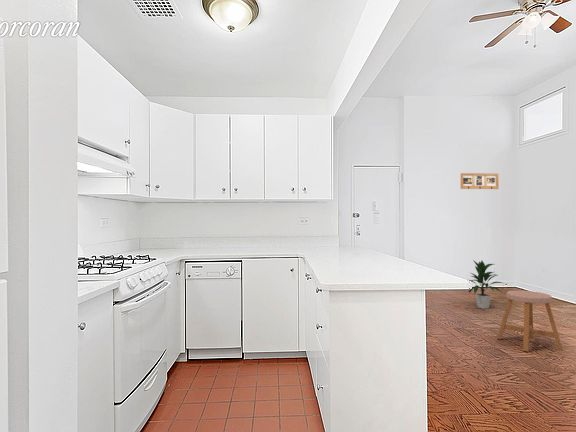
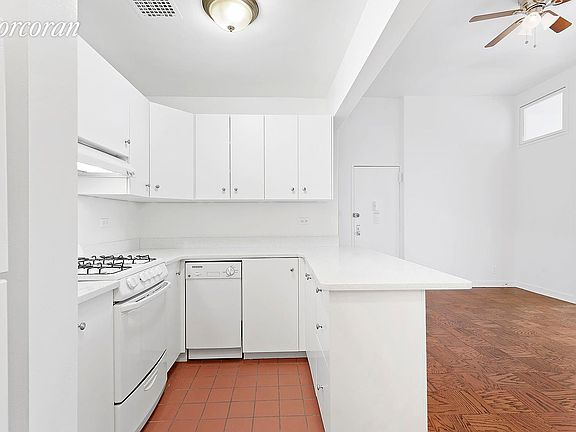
- picture frame [460,172,500,190]
- indoor plant [468,259,506,310]
- stool [496,289,563,352]
